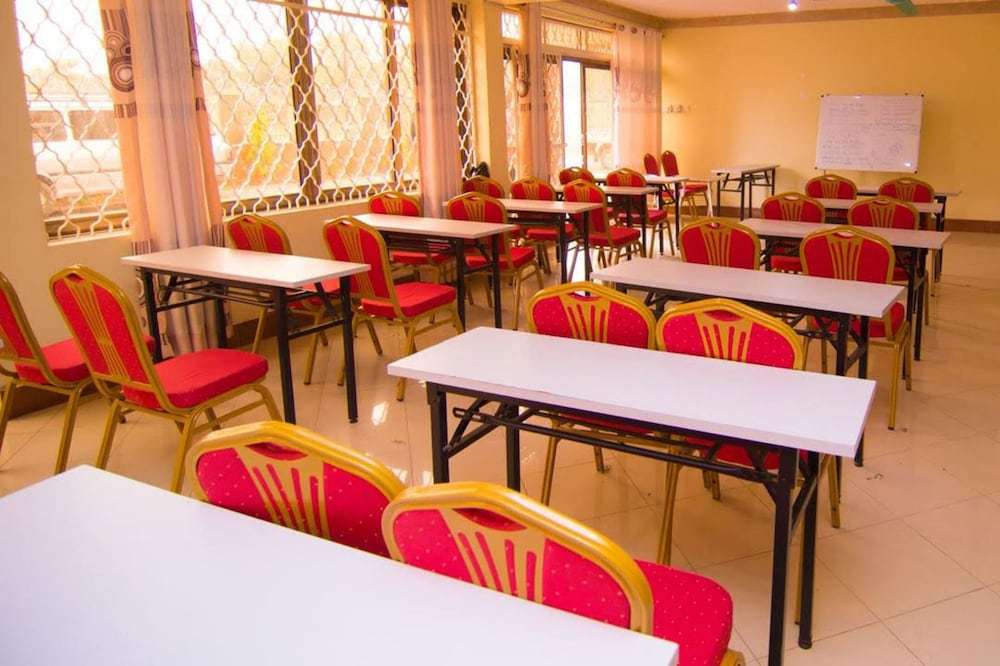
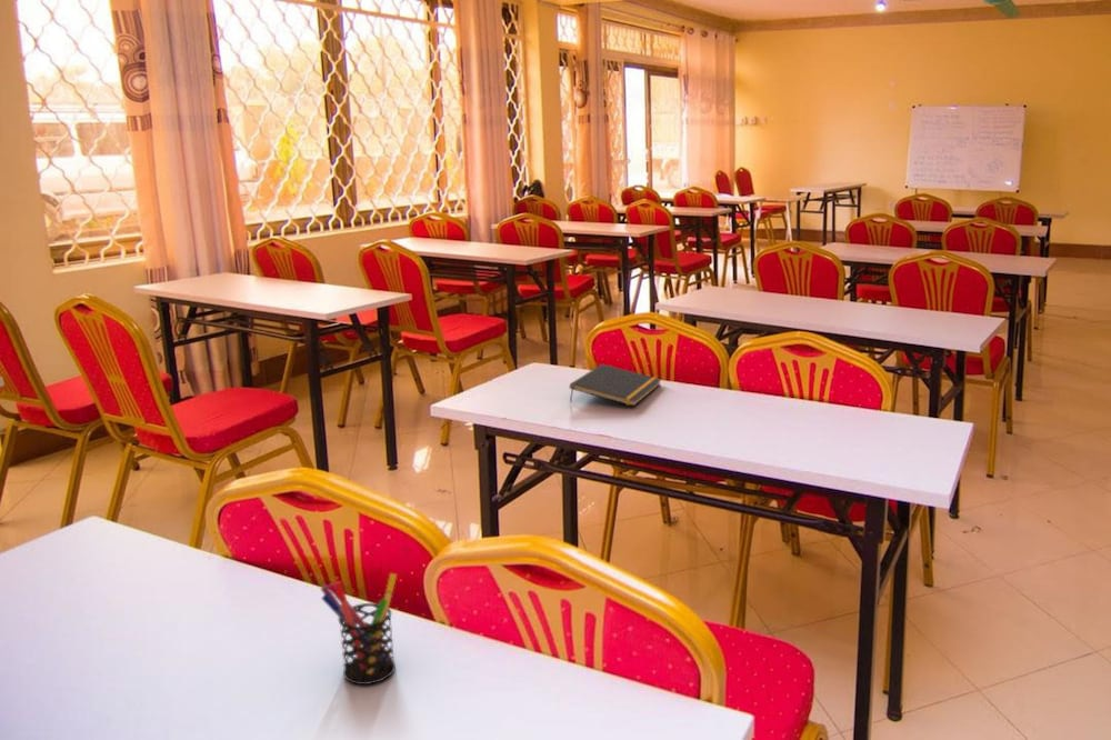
+ notepad [569,363,662,408]
+ pen holder [320,572,398,686]
